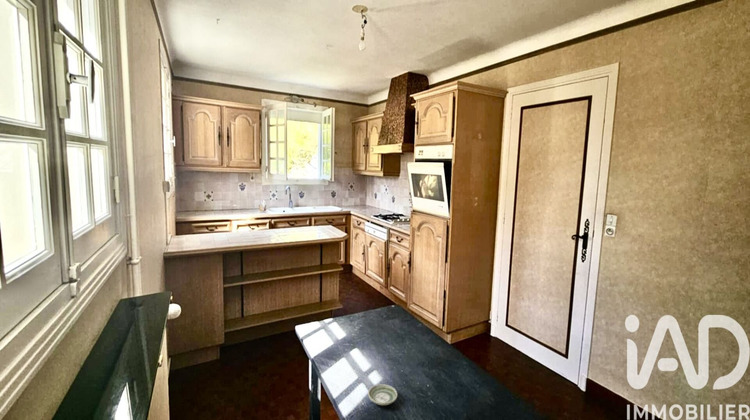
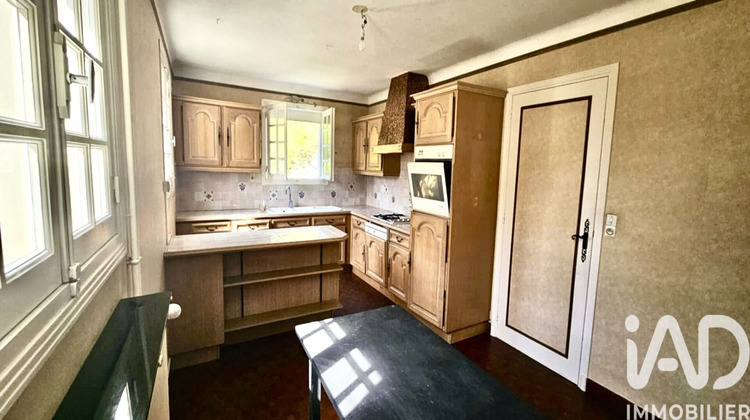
- saucer [367,383,398,406]
